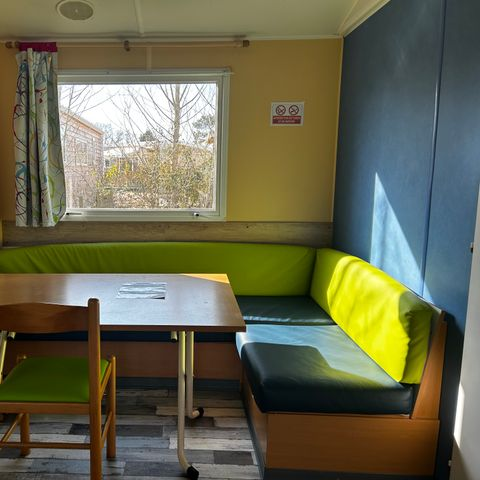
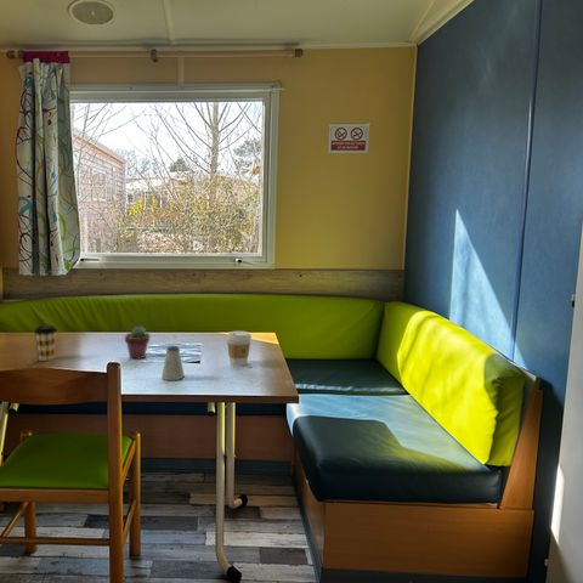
+ potted succulent [124,326,151,361]
+ coffee cup [33,324,58,362]
+ saltshaker [160,345,186,381]
+ coffee cup [226,330,253,368]
